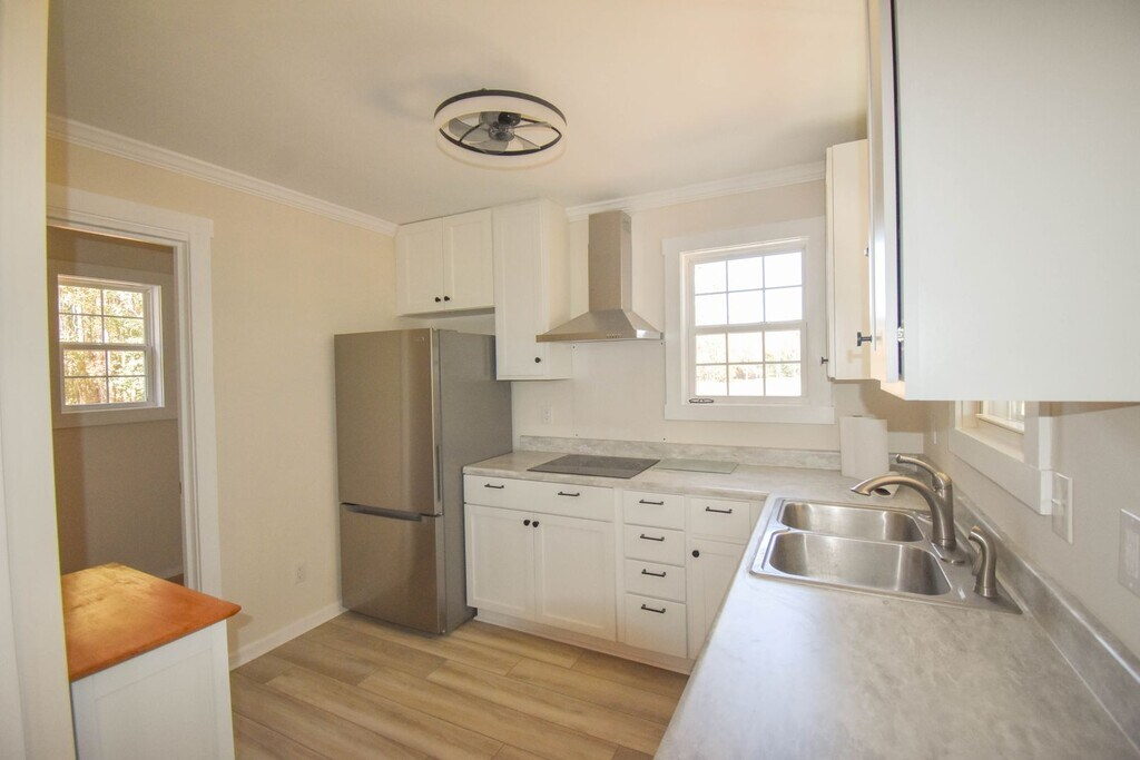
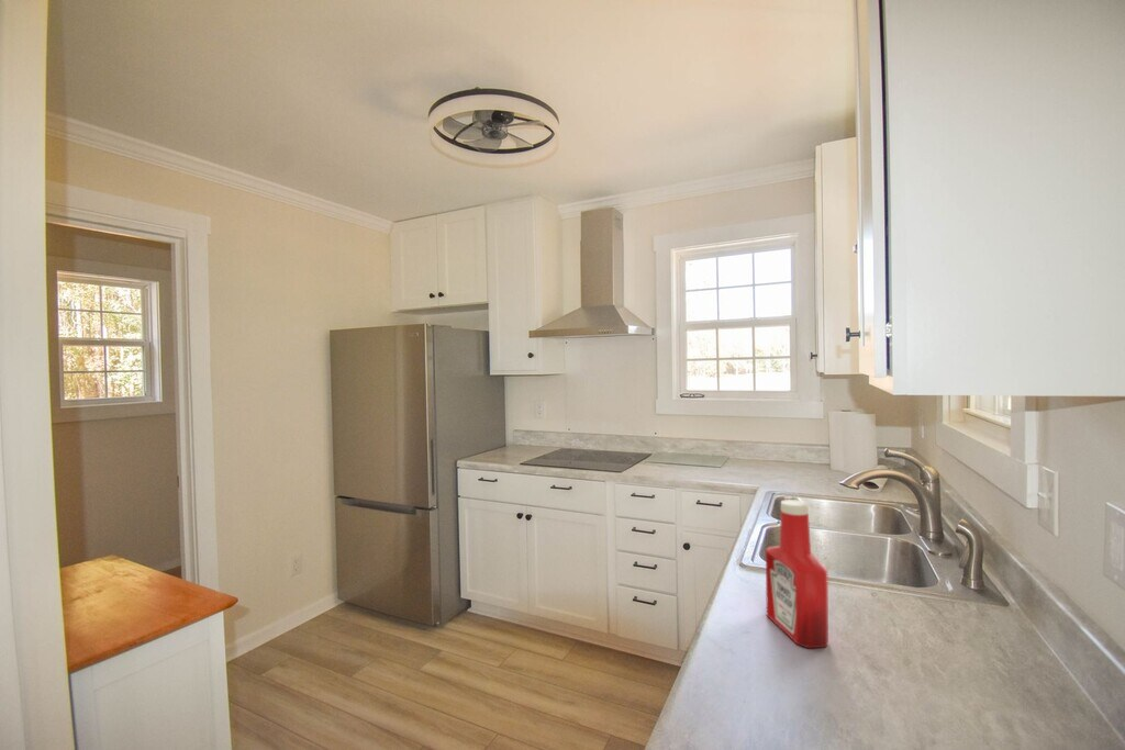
+ soap bottle [765,499,829,649]
